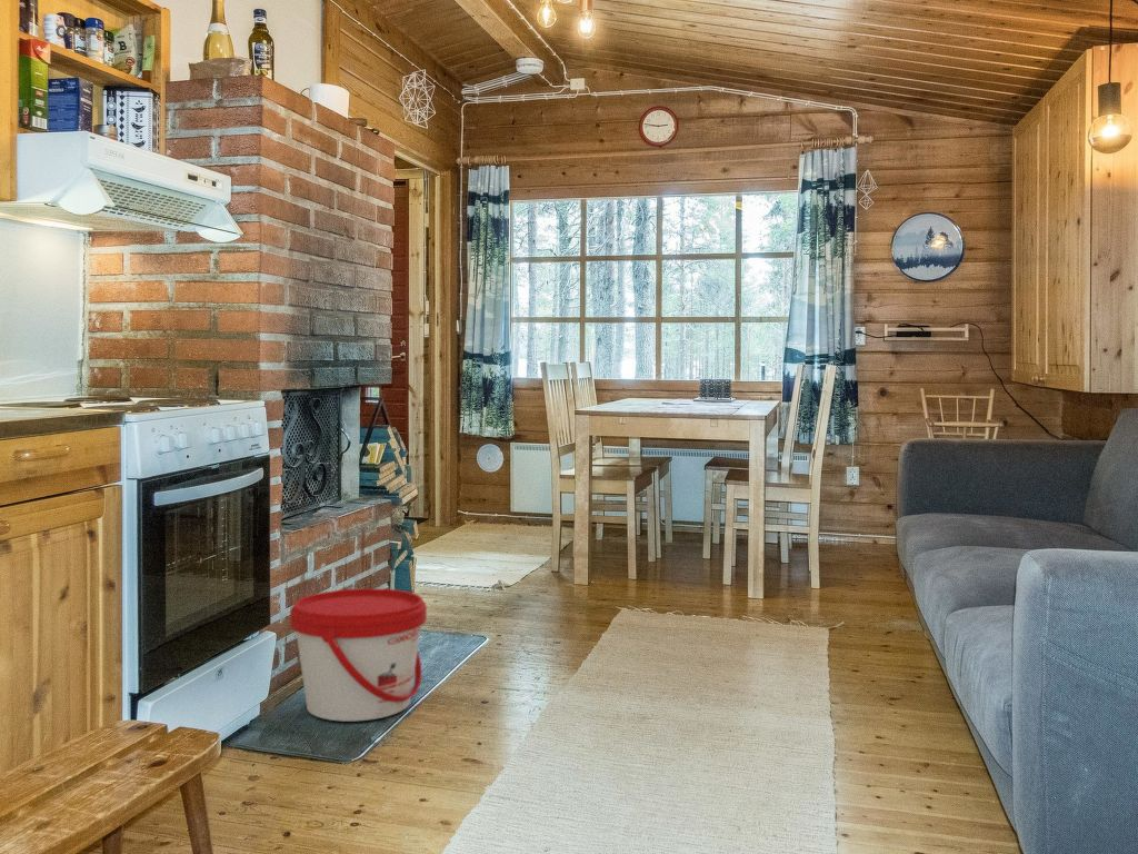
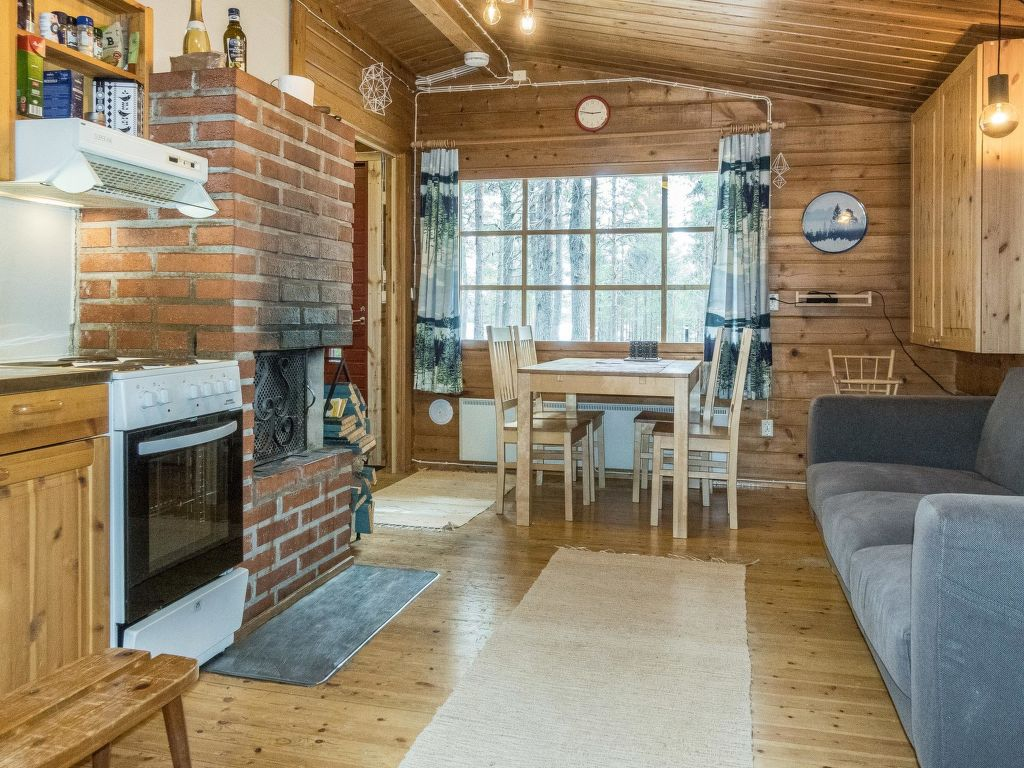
- bucket [289,587,428,723]
